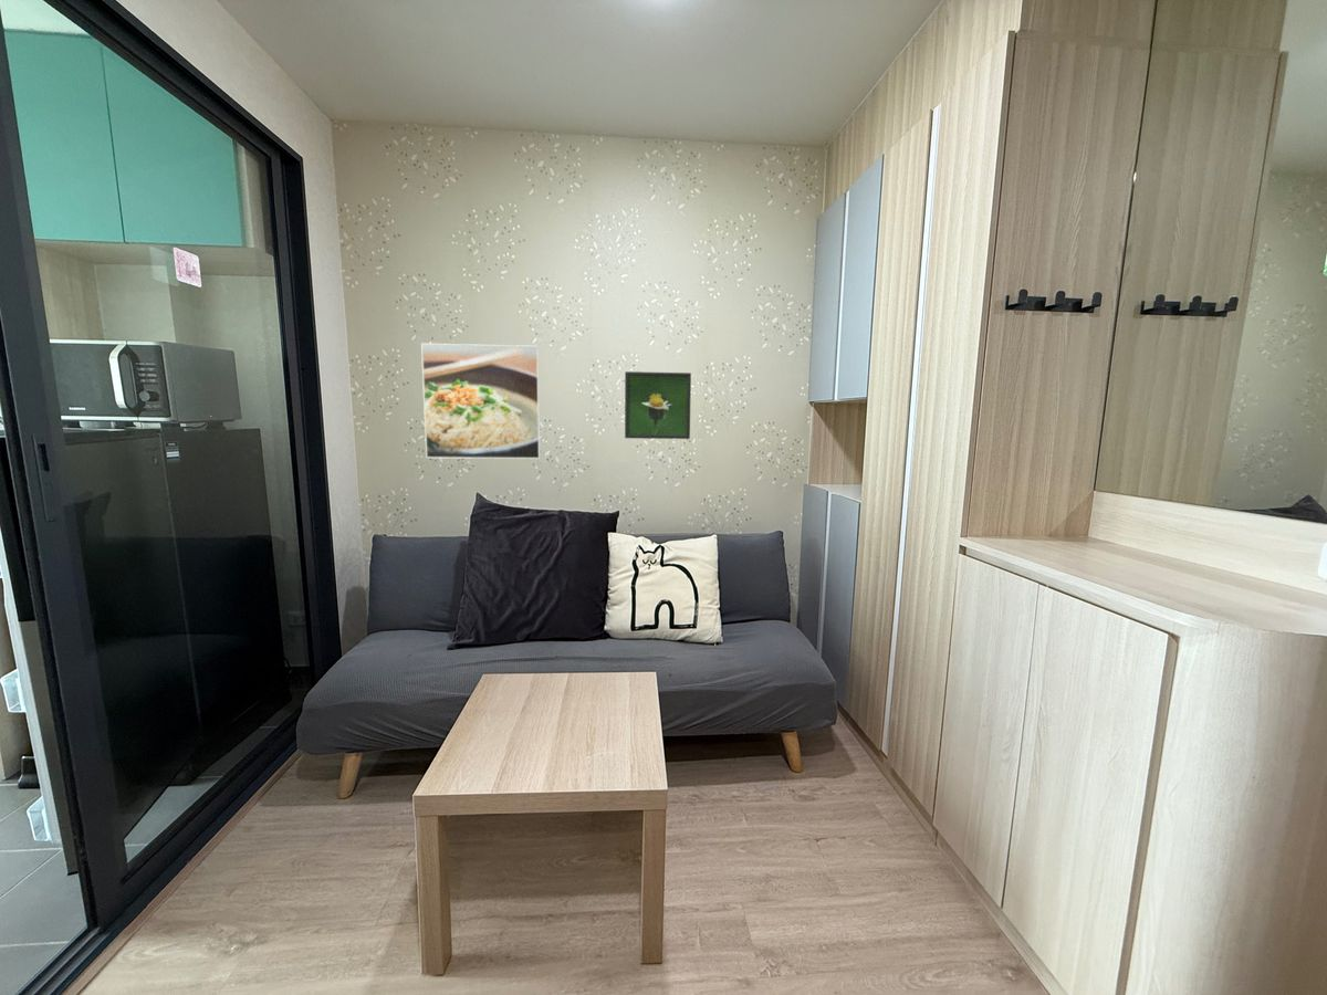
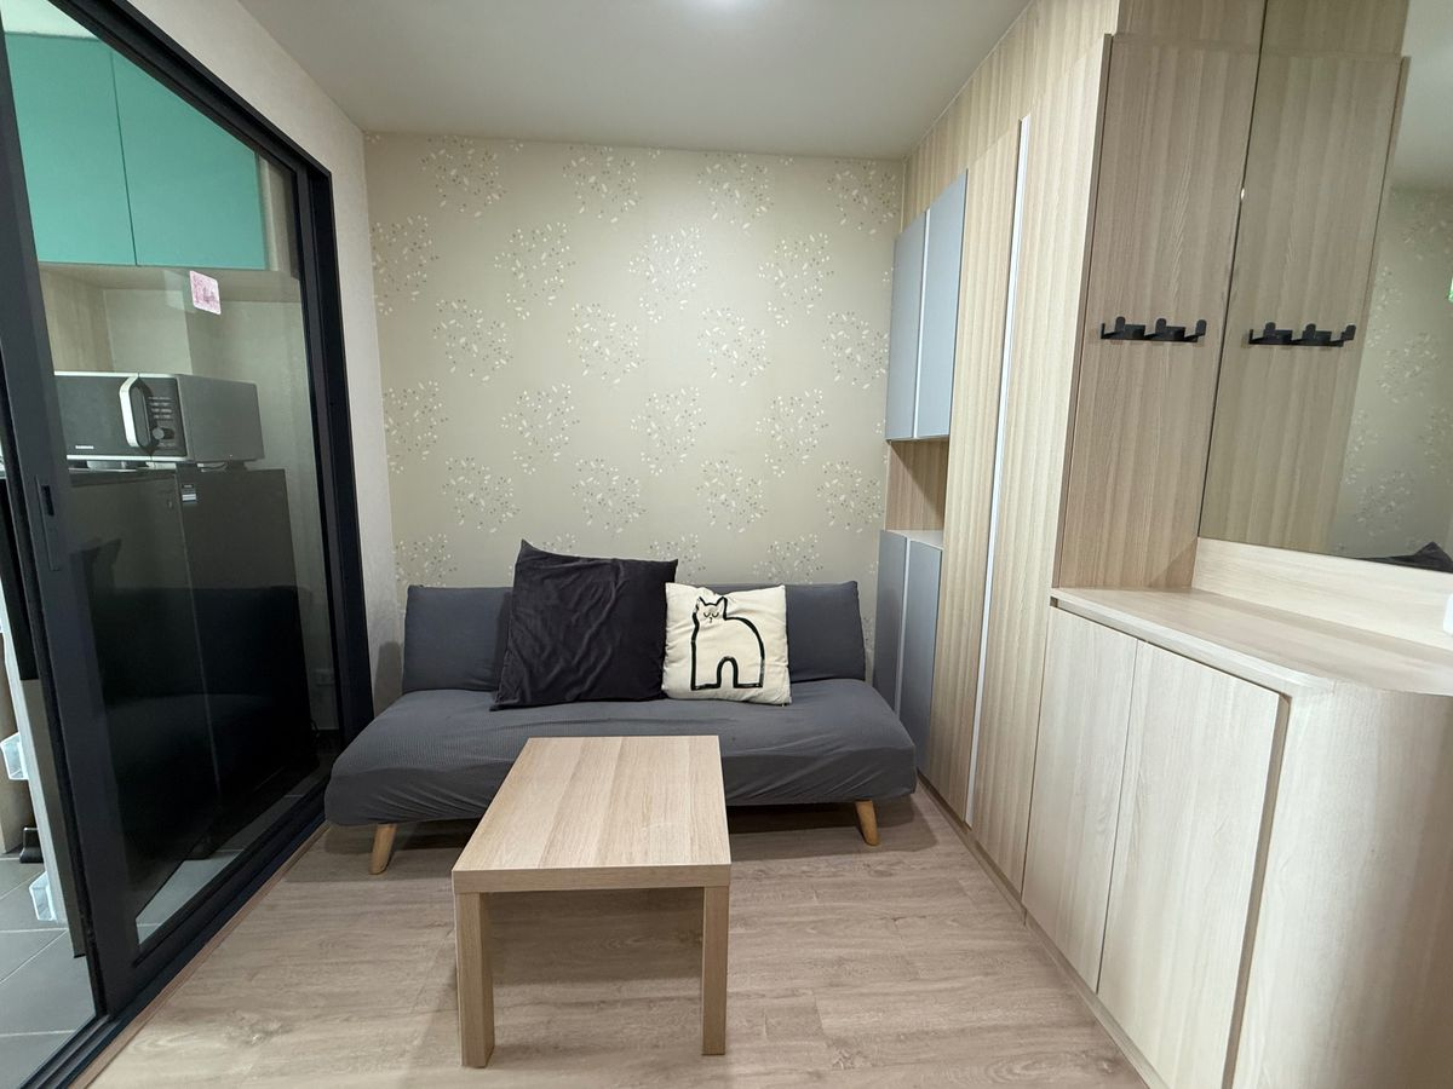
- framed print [420,342,542,460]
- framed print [624,370,692,440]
